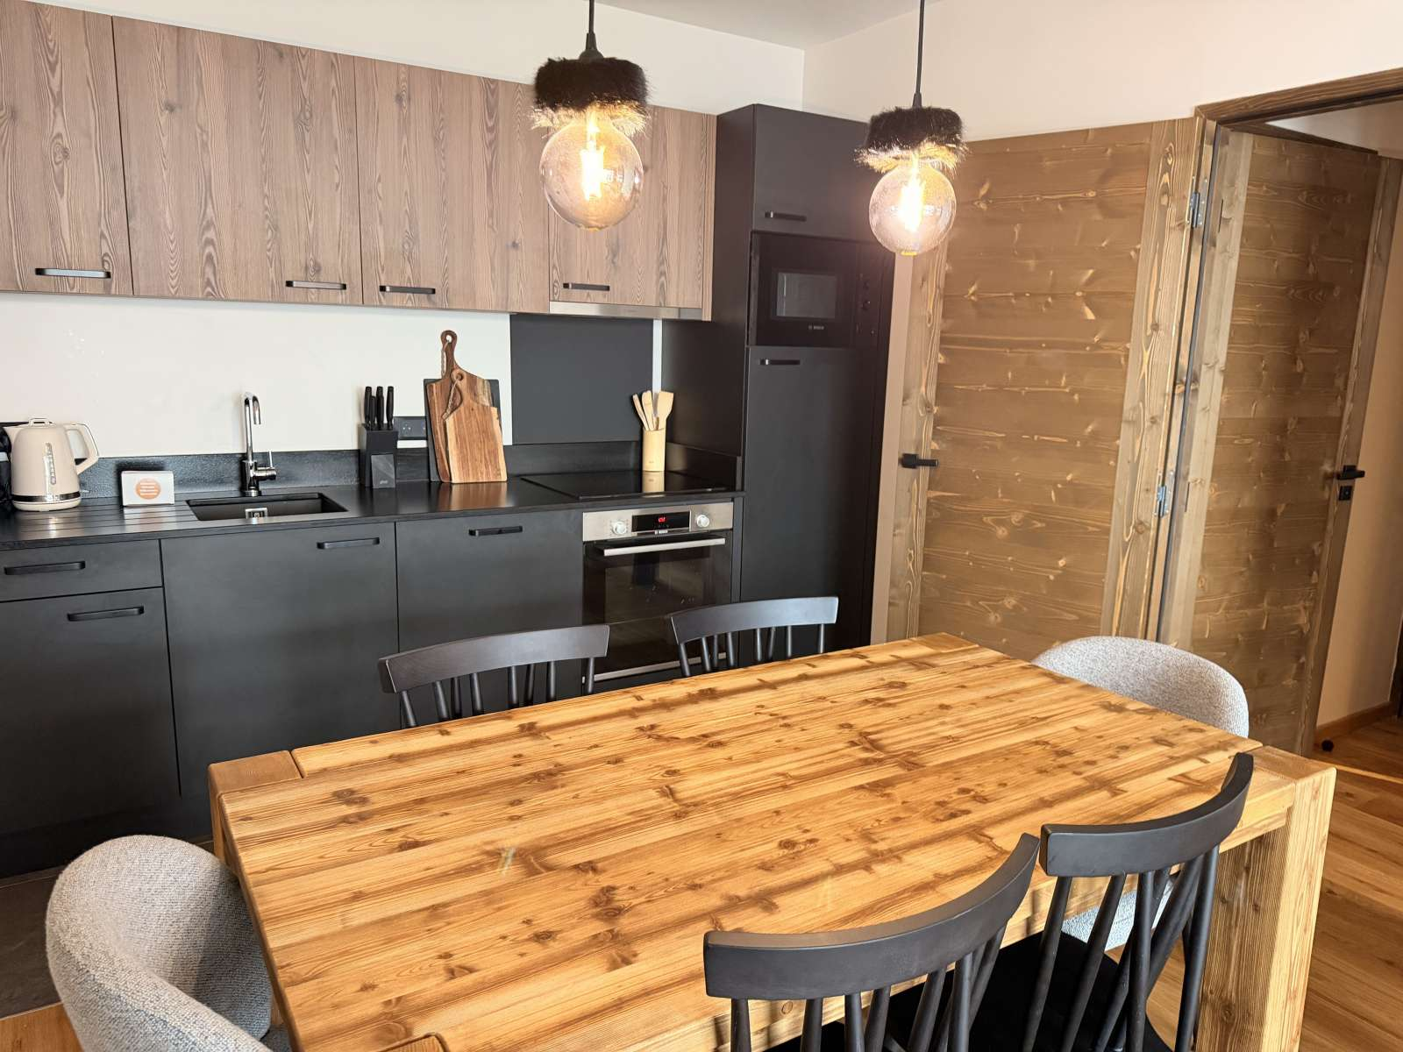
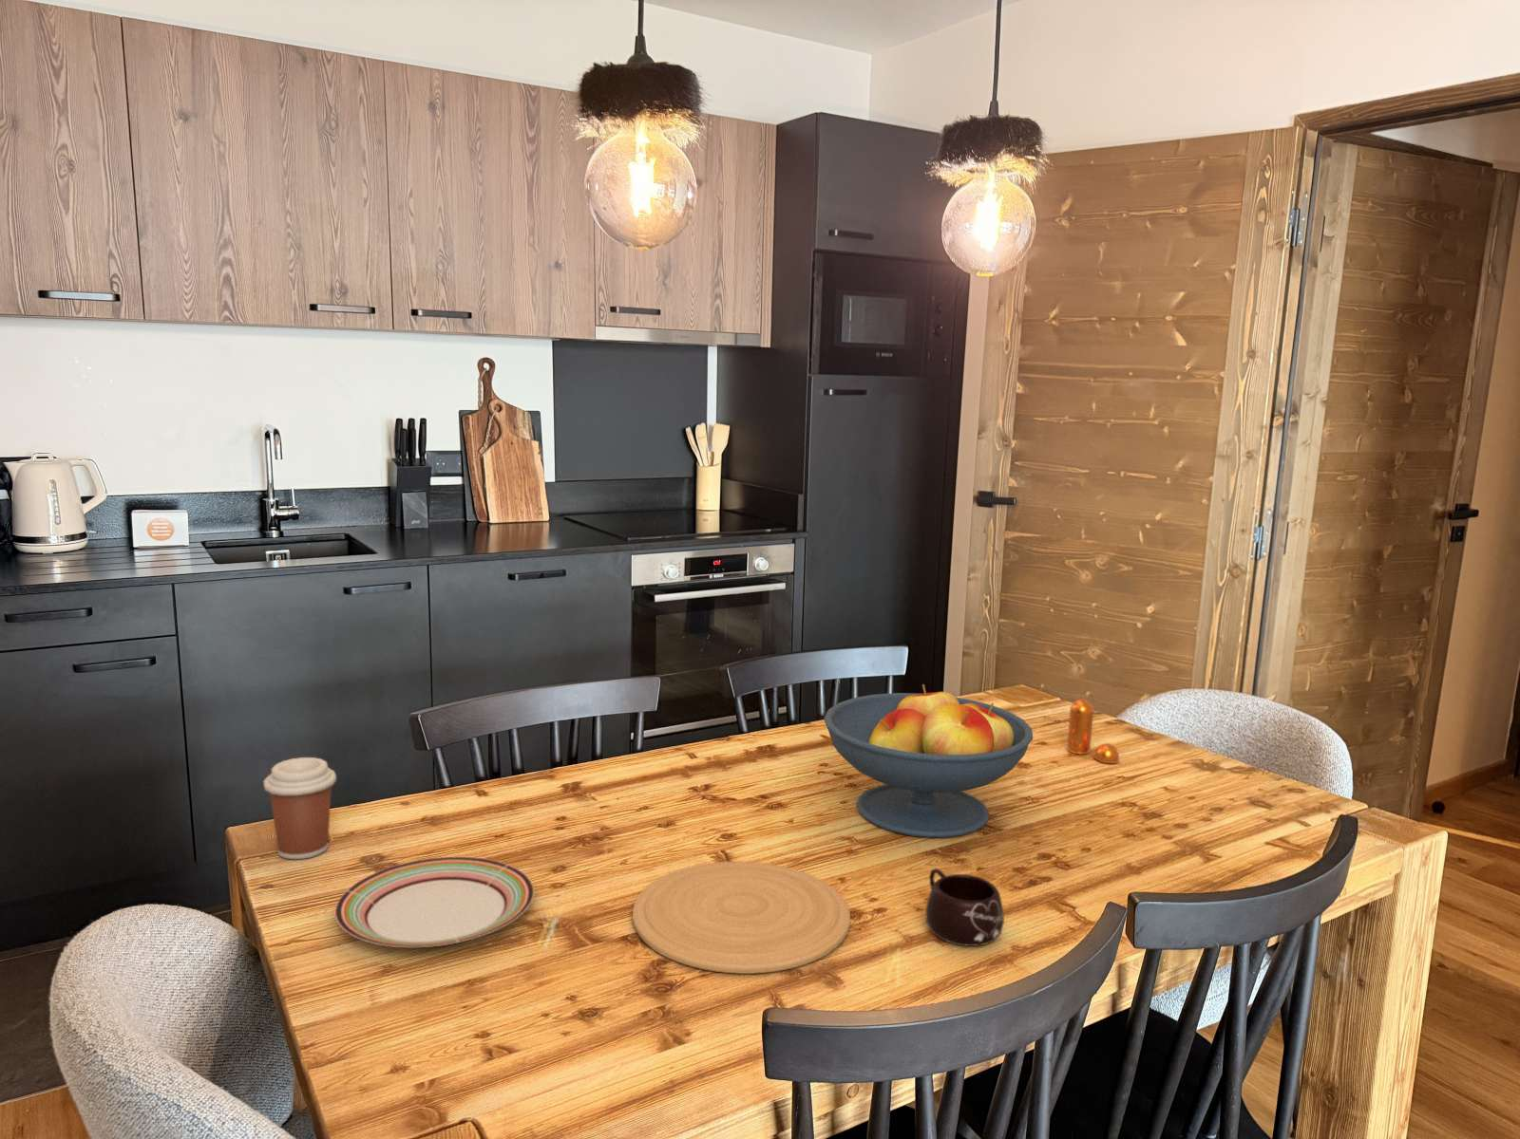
+ coffee cup [262,756,338,860]
+ pepper shaker [1066,699,1120,765]
+ fruit bowl [822,683,1034,839]
+ mug [924,867,1005,948]
+ plate [334,857,535,949]
+ plate [632,861,851,975]
